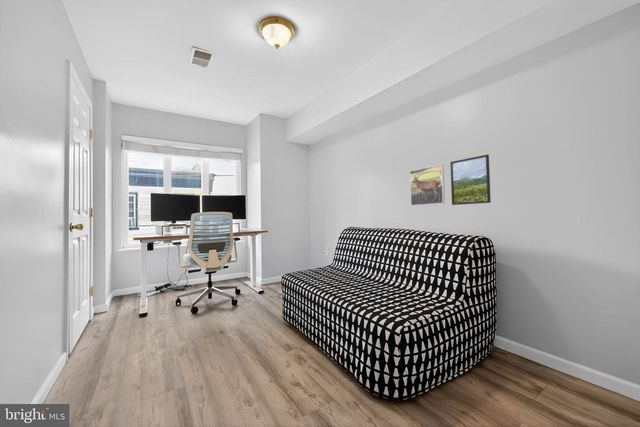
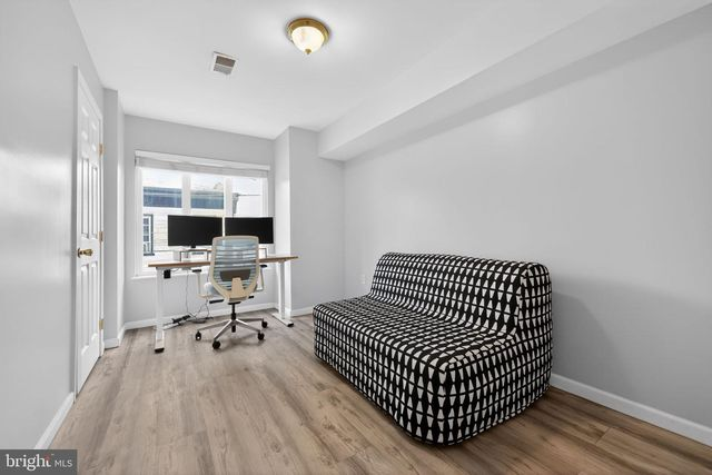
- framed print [449,154,492,206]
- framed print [409,164,446,207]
